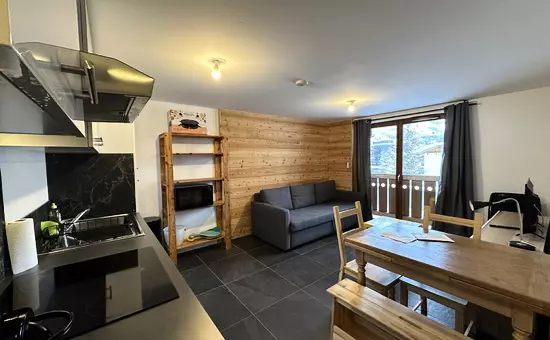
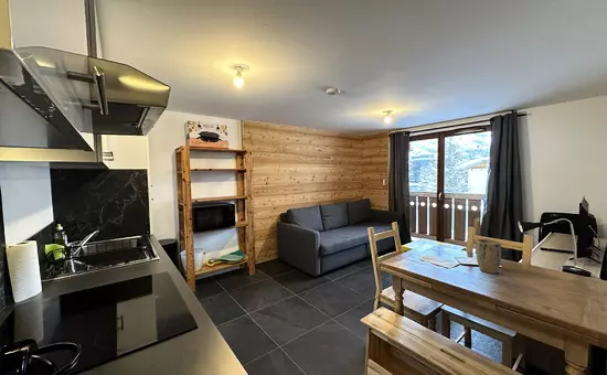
+ plant pot [475,238,502,275]
